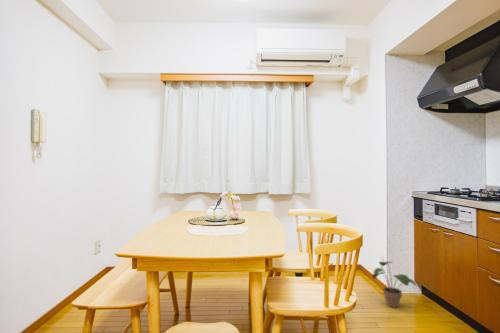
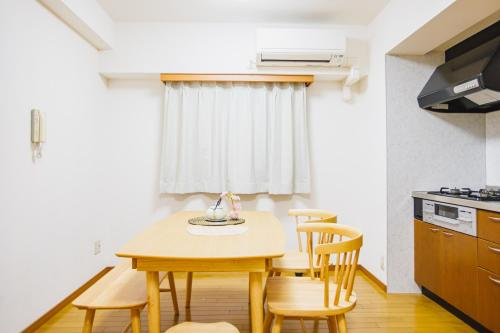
- potted plant [371,261,418,309]
